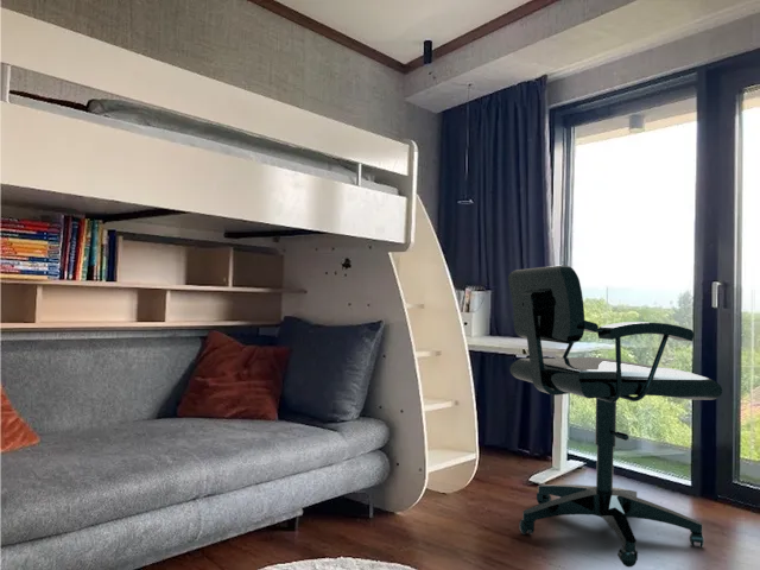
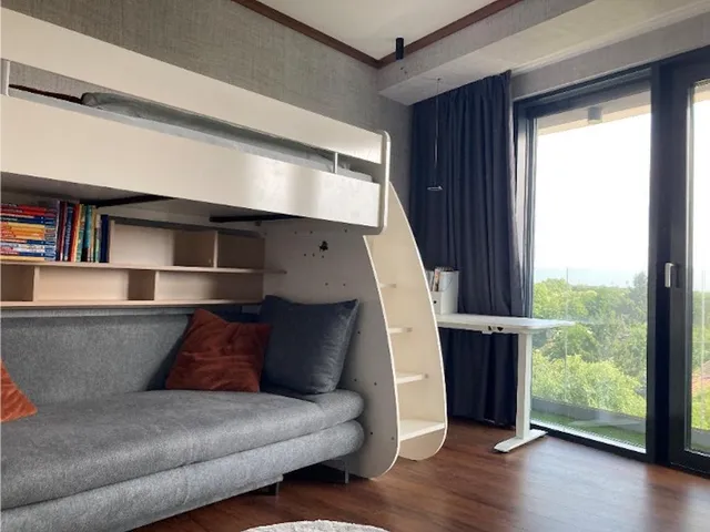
- office chair [507,264,723,569]
